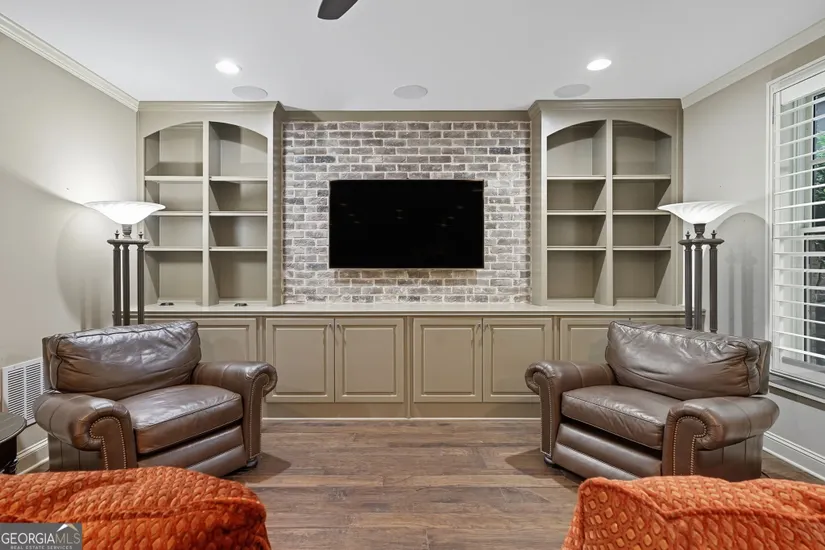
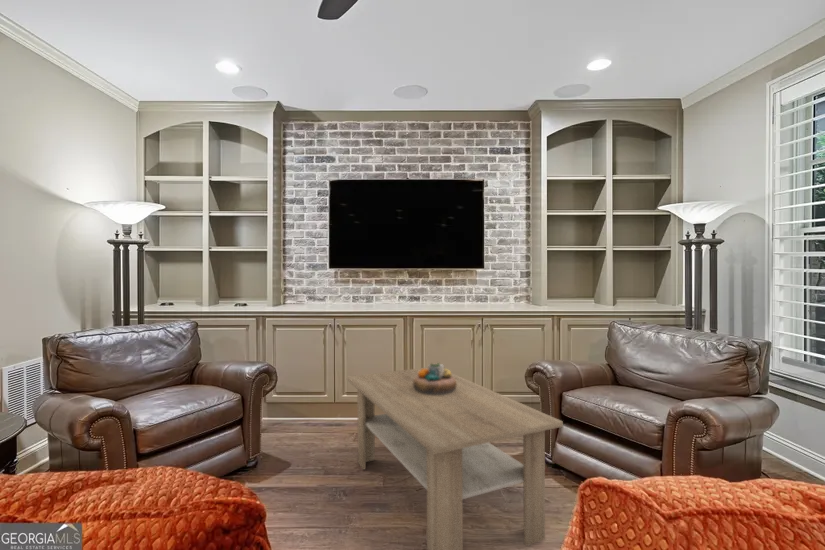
+ coffee table [346,366,564,550]
+ decorative bowl [413,361,457,395]
